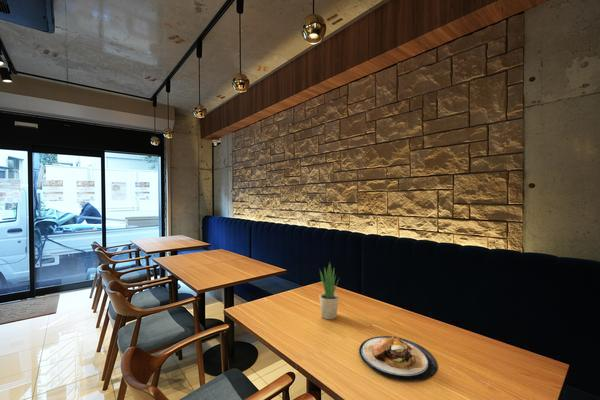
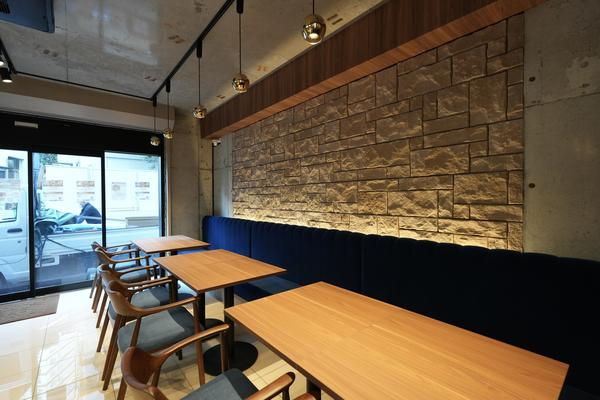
- potted plant [318,261,341,320]
- plate [358,334,438,382]
